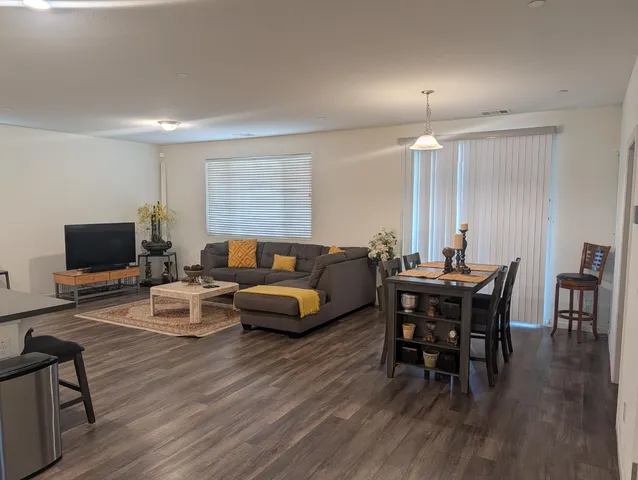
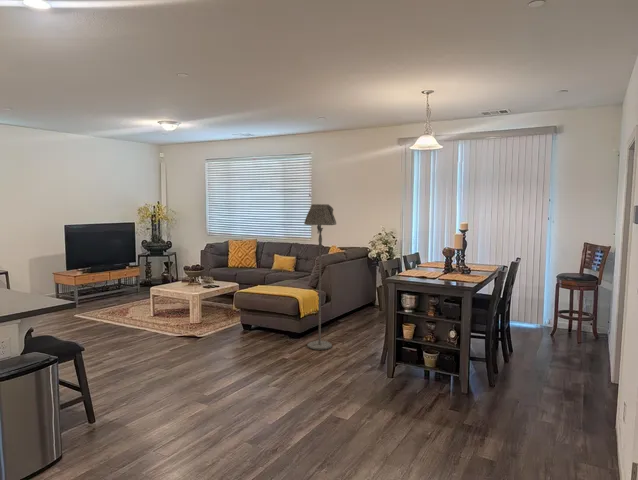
+ floor lamp [303,203,337,351]
